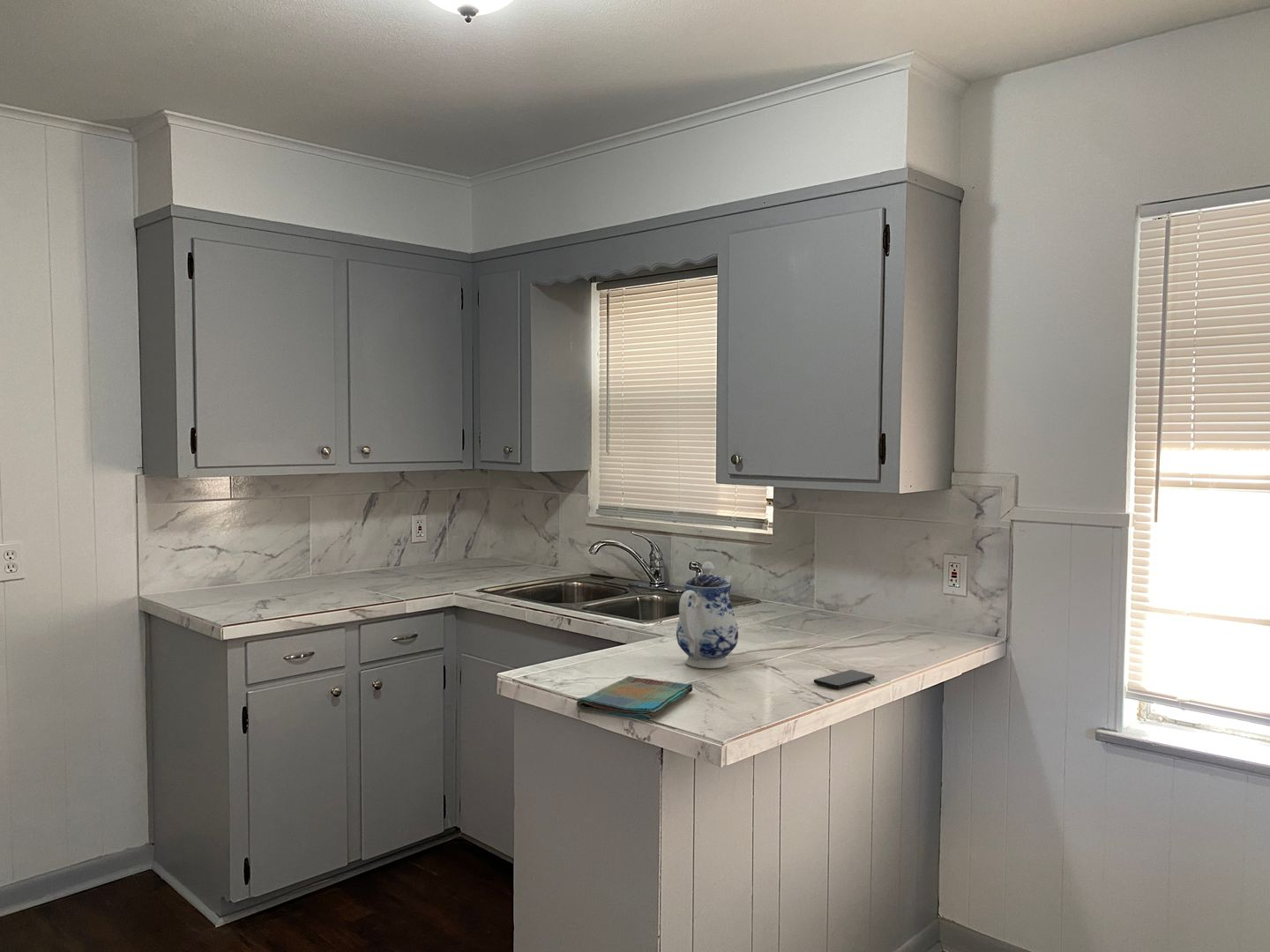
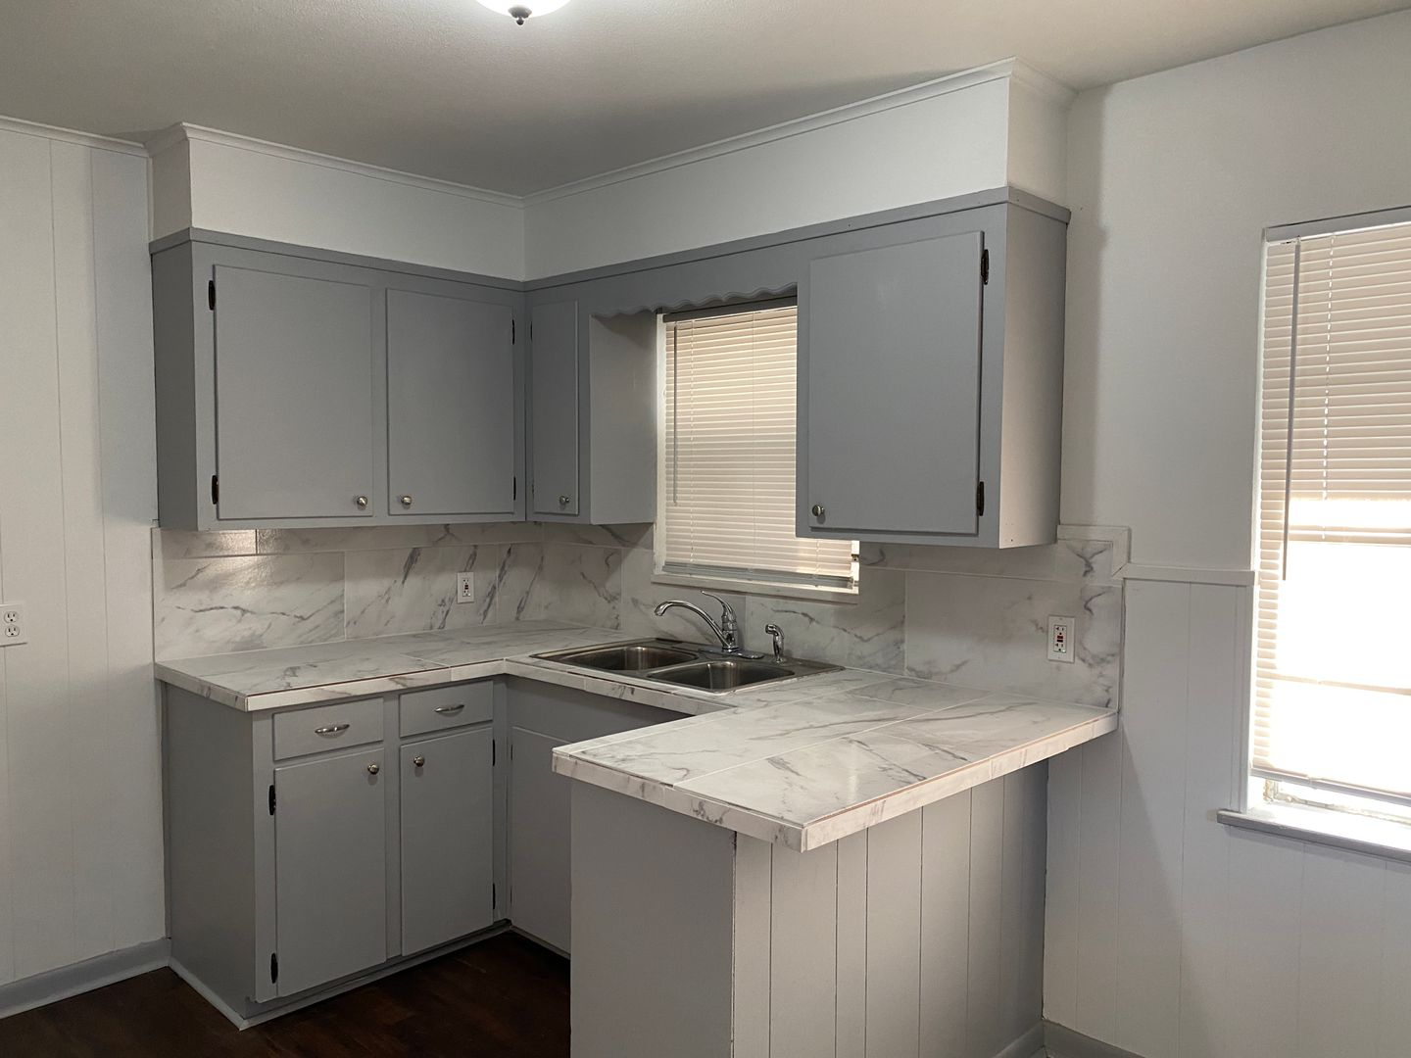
- smartphone [813,669,876,689]
- dish towel [576,675,693,722]
- teapot [676,561,739,669]
